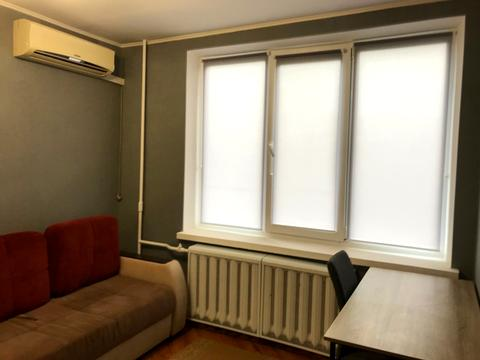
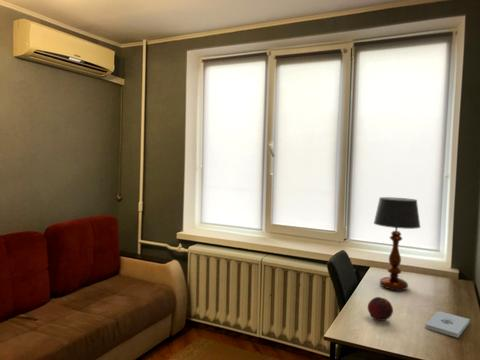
+ notepad [424,310,471,339]
+ fruit [367,296,394,322]
+ table lamp [373,196,421,292]
